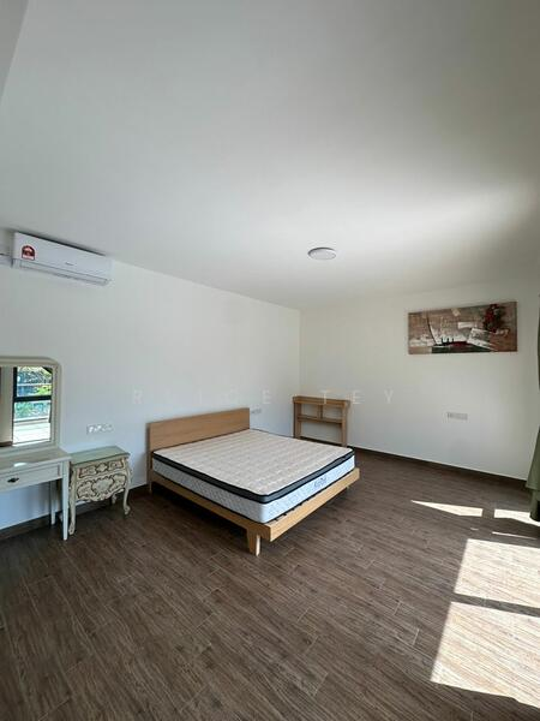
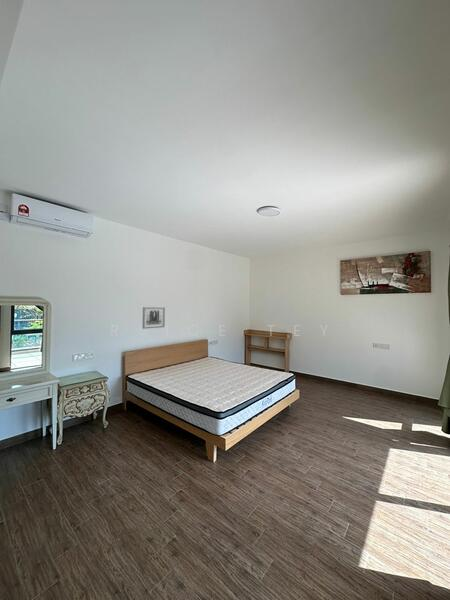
+ wall art [141,306,166,330]
